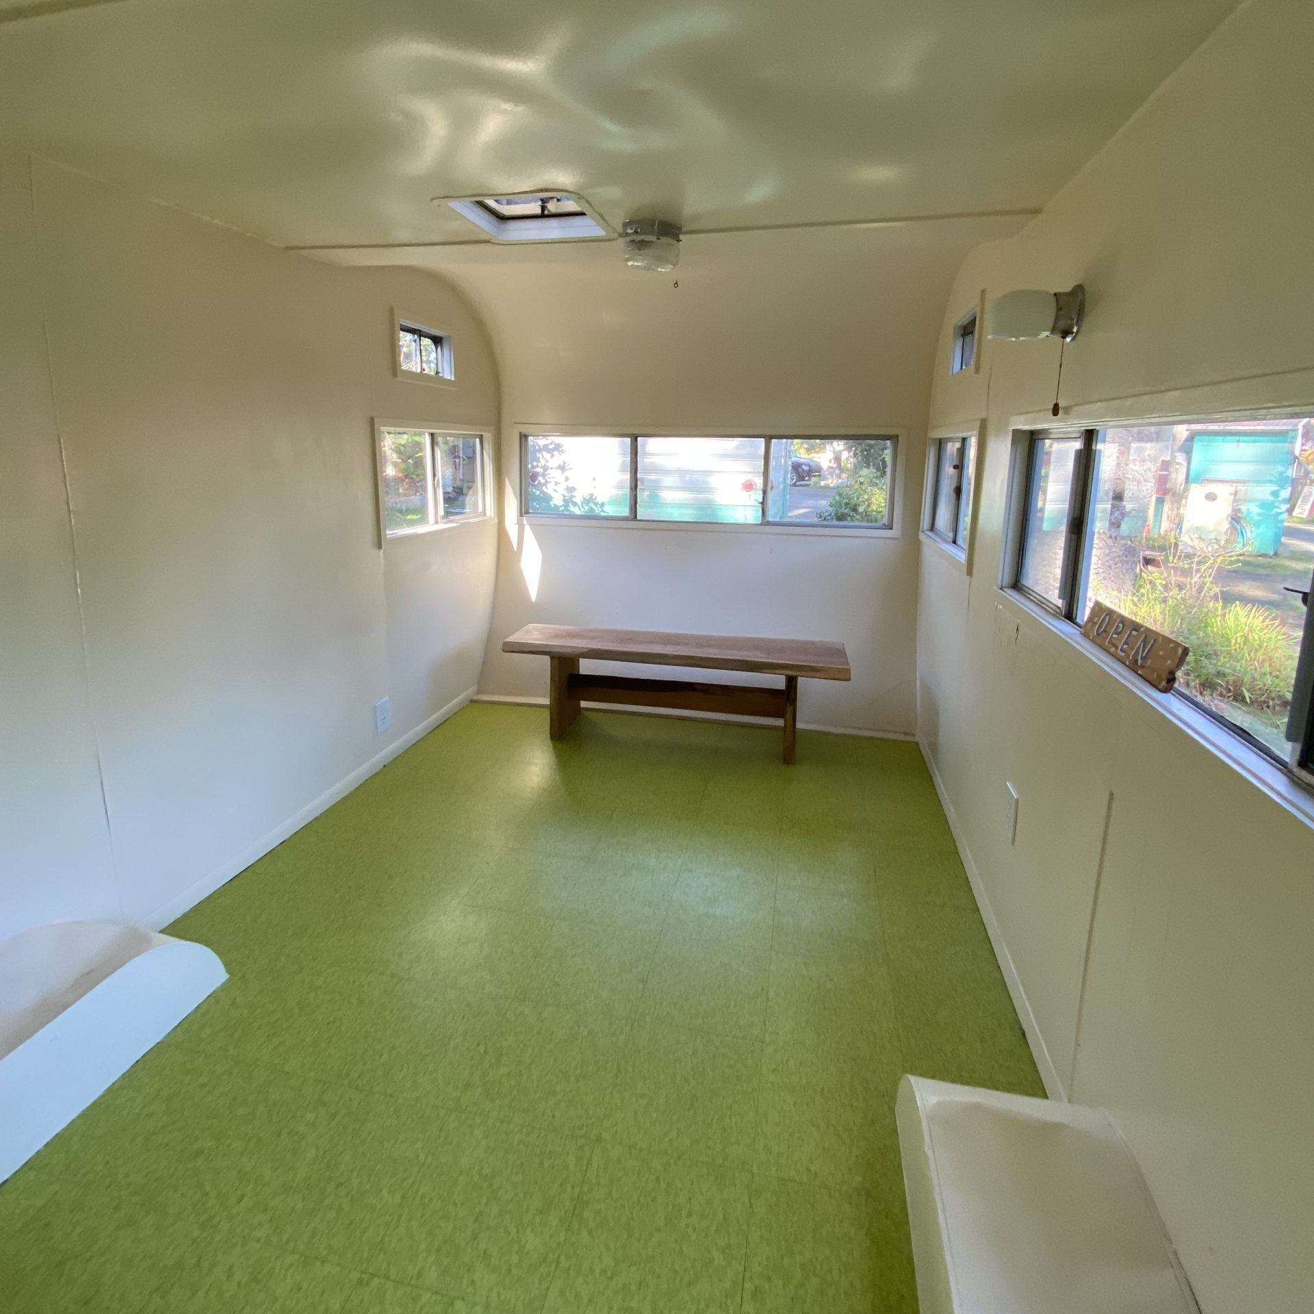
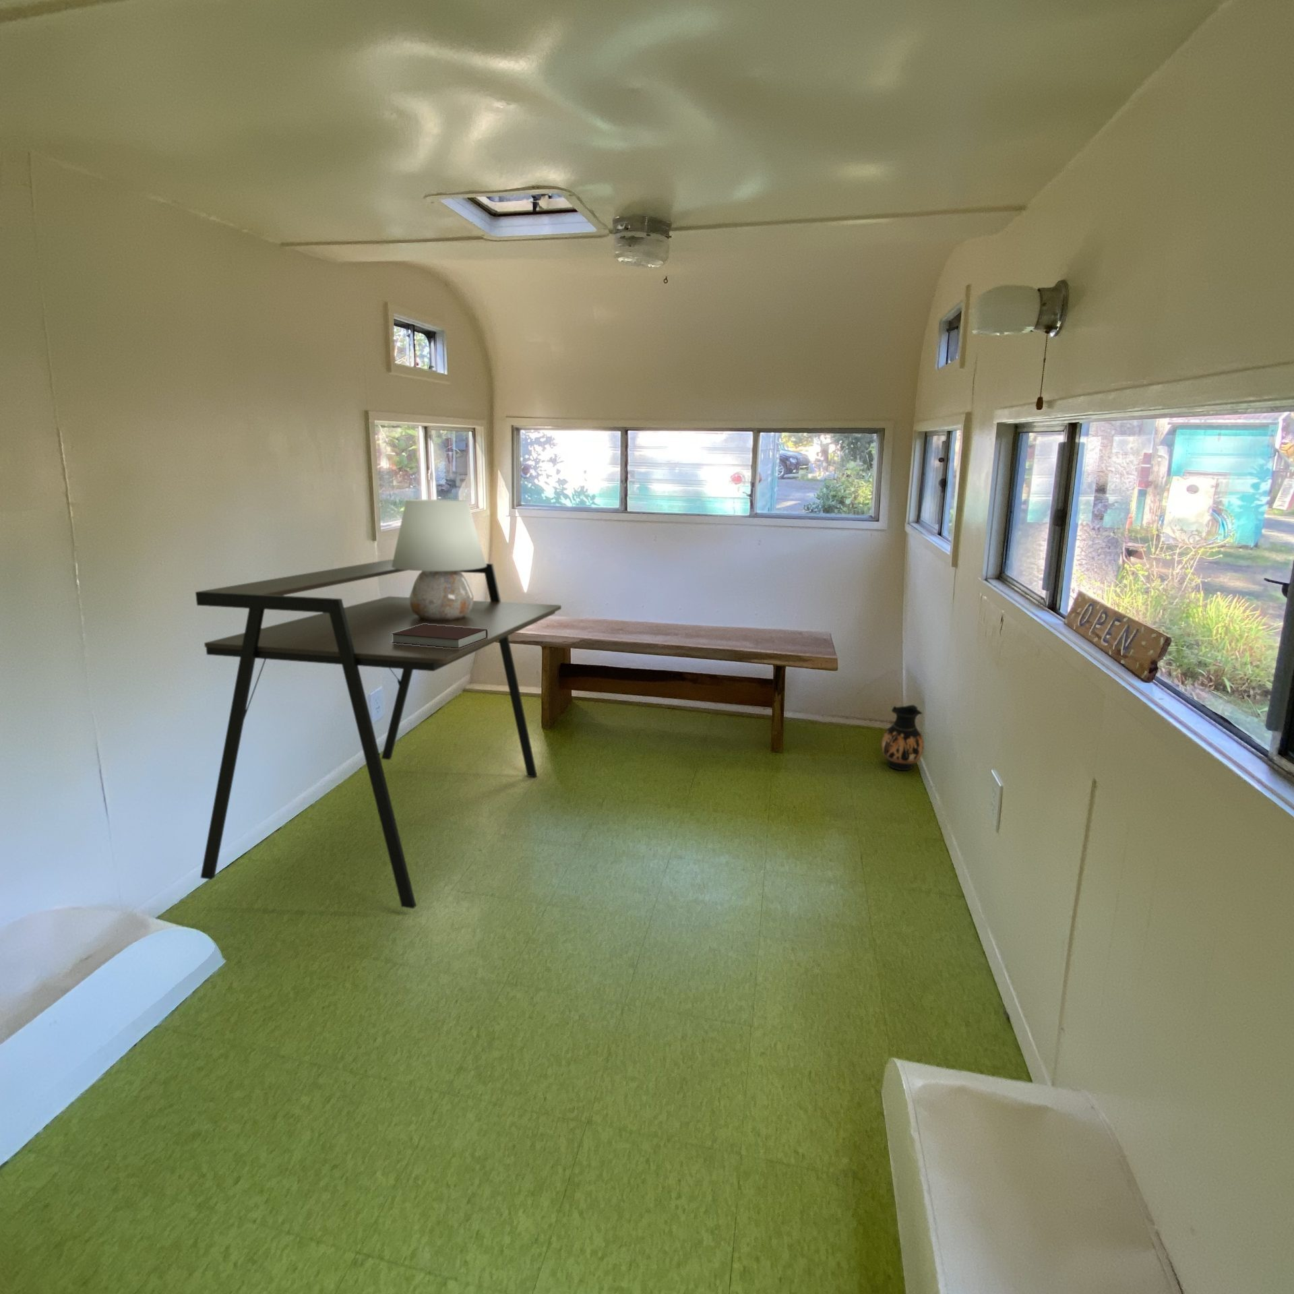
+ table lamp [391,499,487,621]
+ notebook [391,624,488,648]
+ ceramic jug [880,704,924,771]
+ desk [194,558,562,909]
